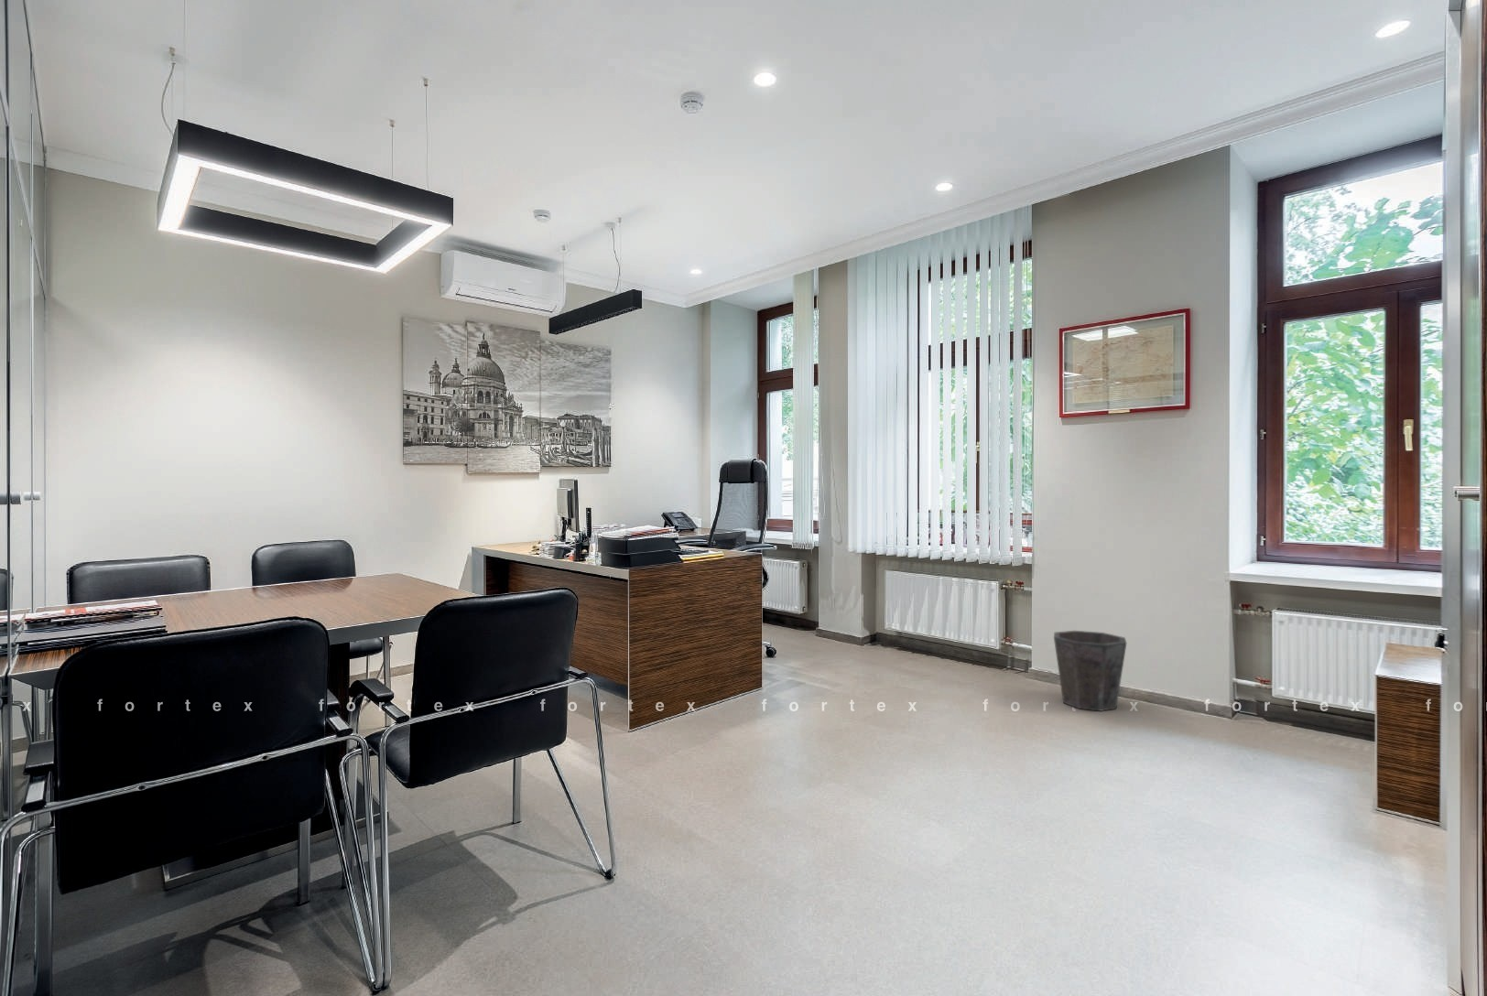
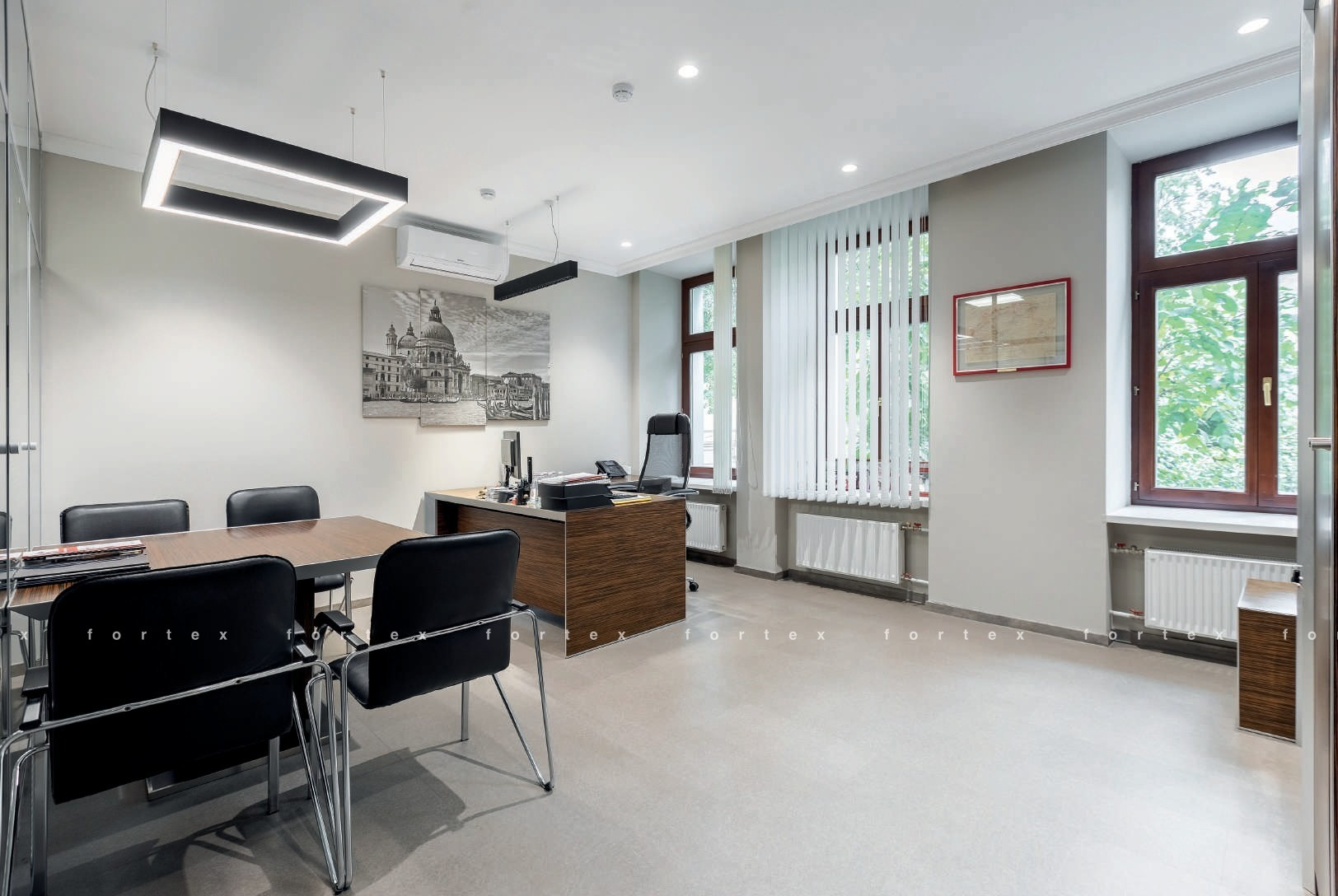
- waste bin [1052,630,1127,713]
